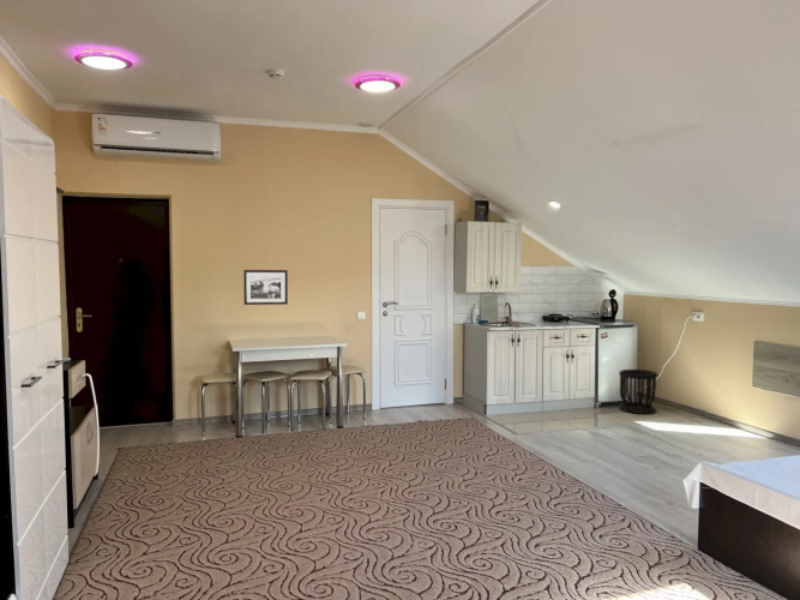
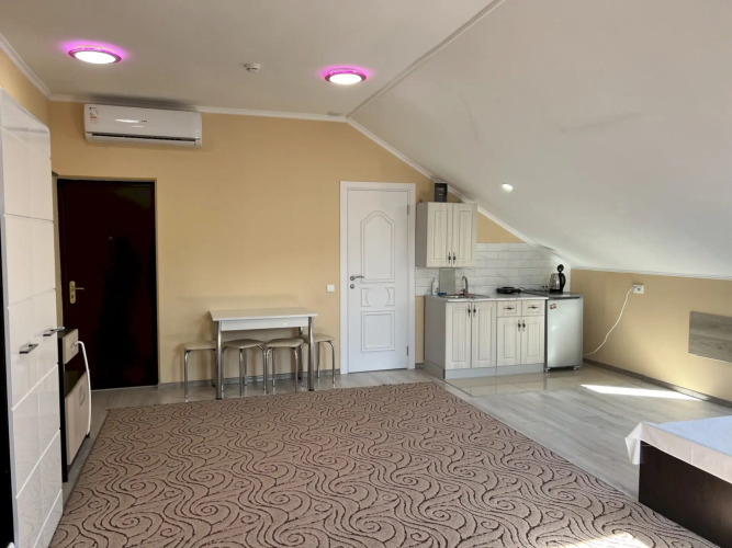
- wastebasket [618,368,660,415]
- picture frame [242,269,289,306]
